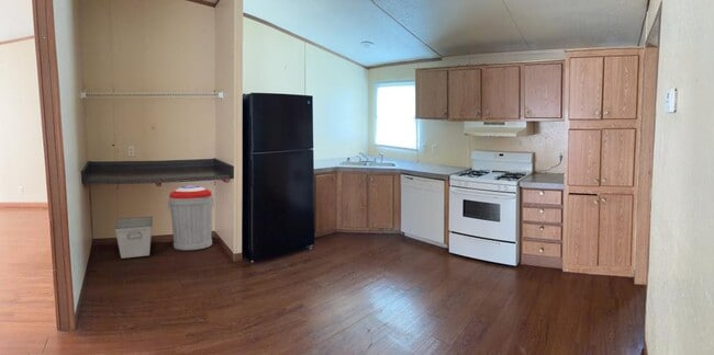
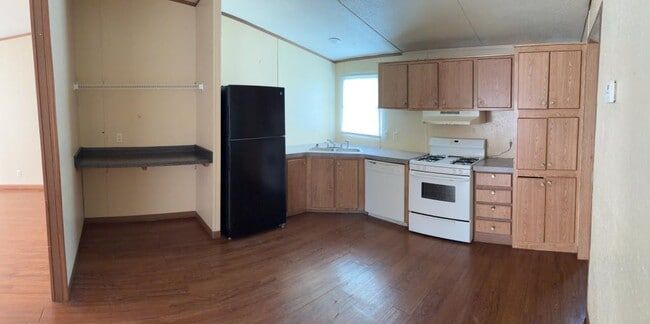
- storage bin [113,216,154,260]
- trash can [167,184,214,252]
